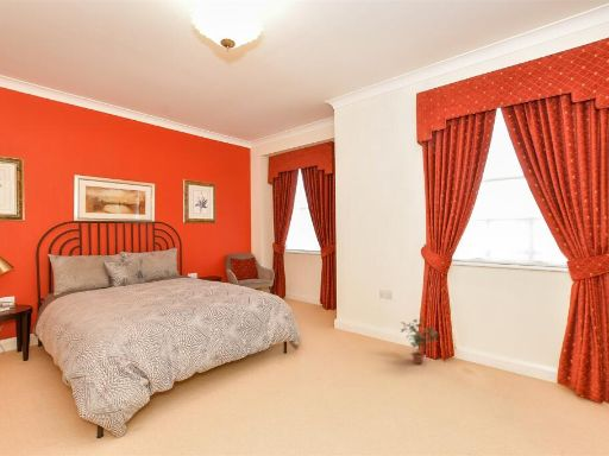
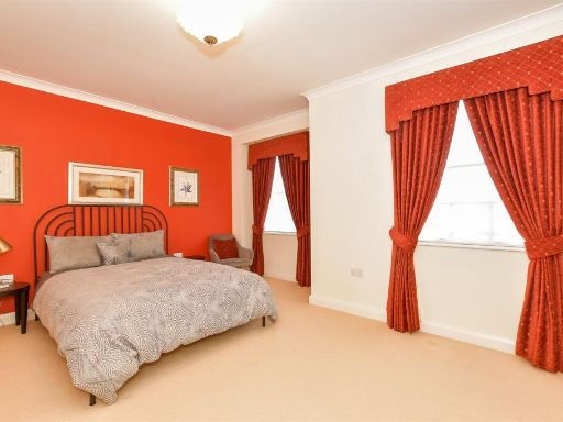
- potted plant [400,316,440,365]
